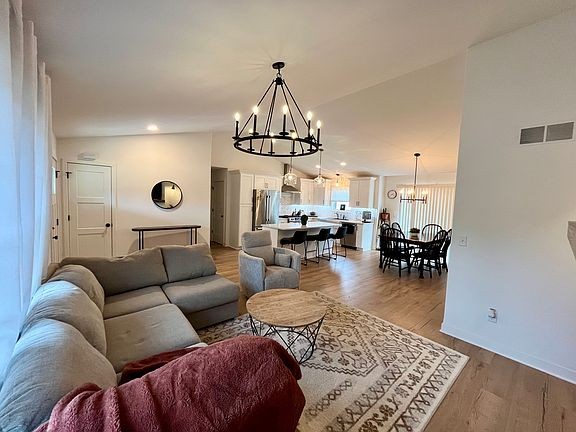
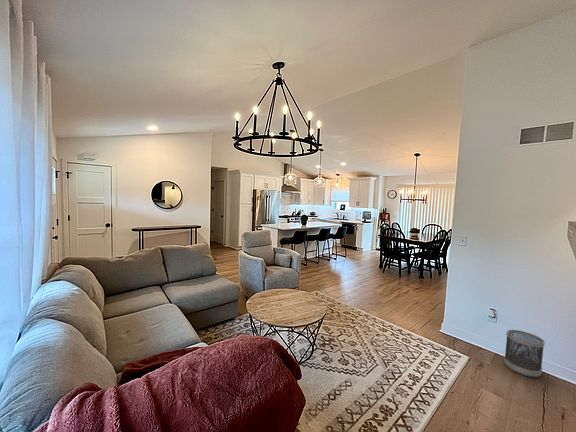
+ wastebasket [503,329,546,379]
